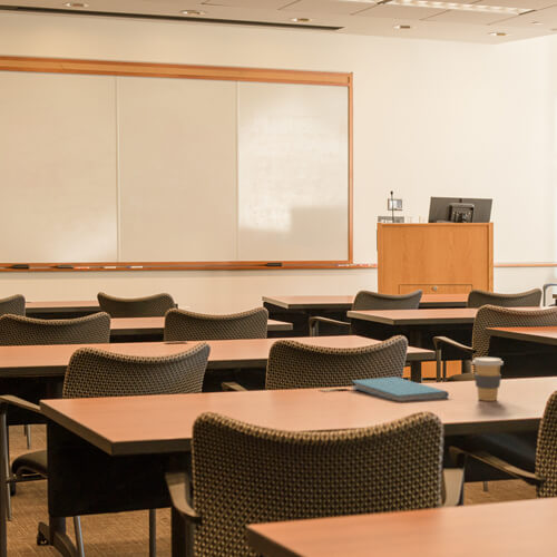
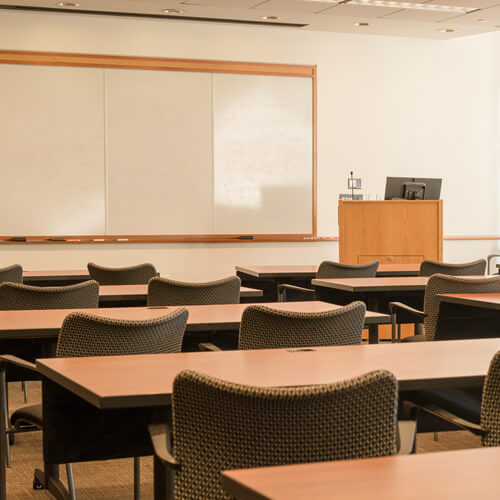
- coffee cup [471,356,505,402]
- book [351,375,450,402]
